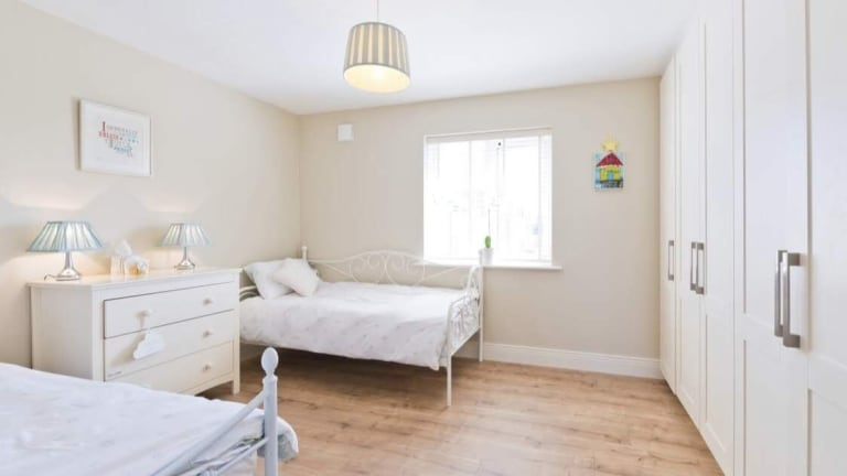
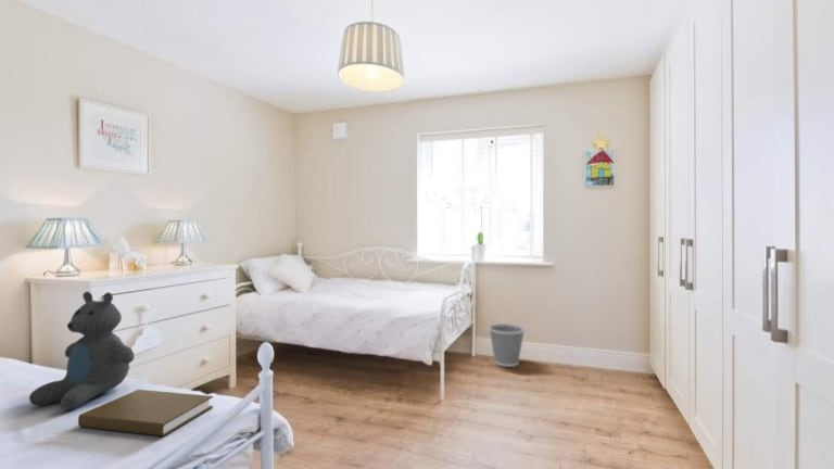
+ teddy bear [28,290,136,411]
+ book [77,389,214,438]
+ wastebasket [488,322,526,368]
